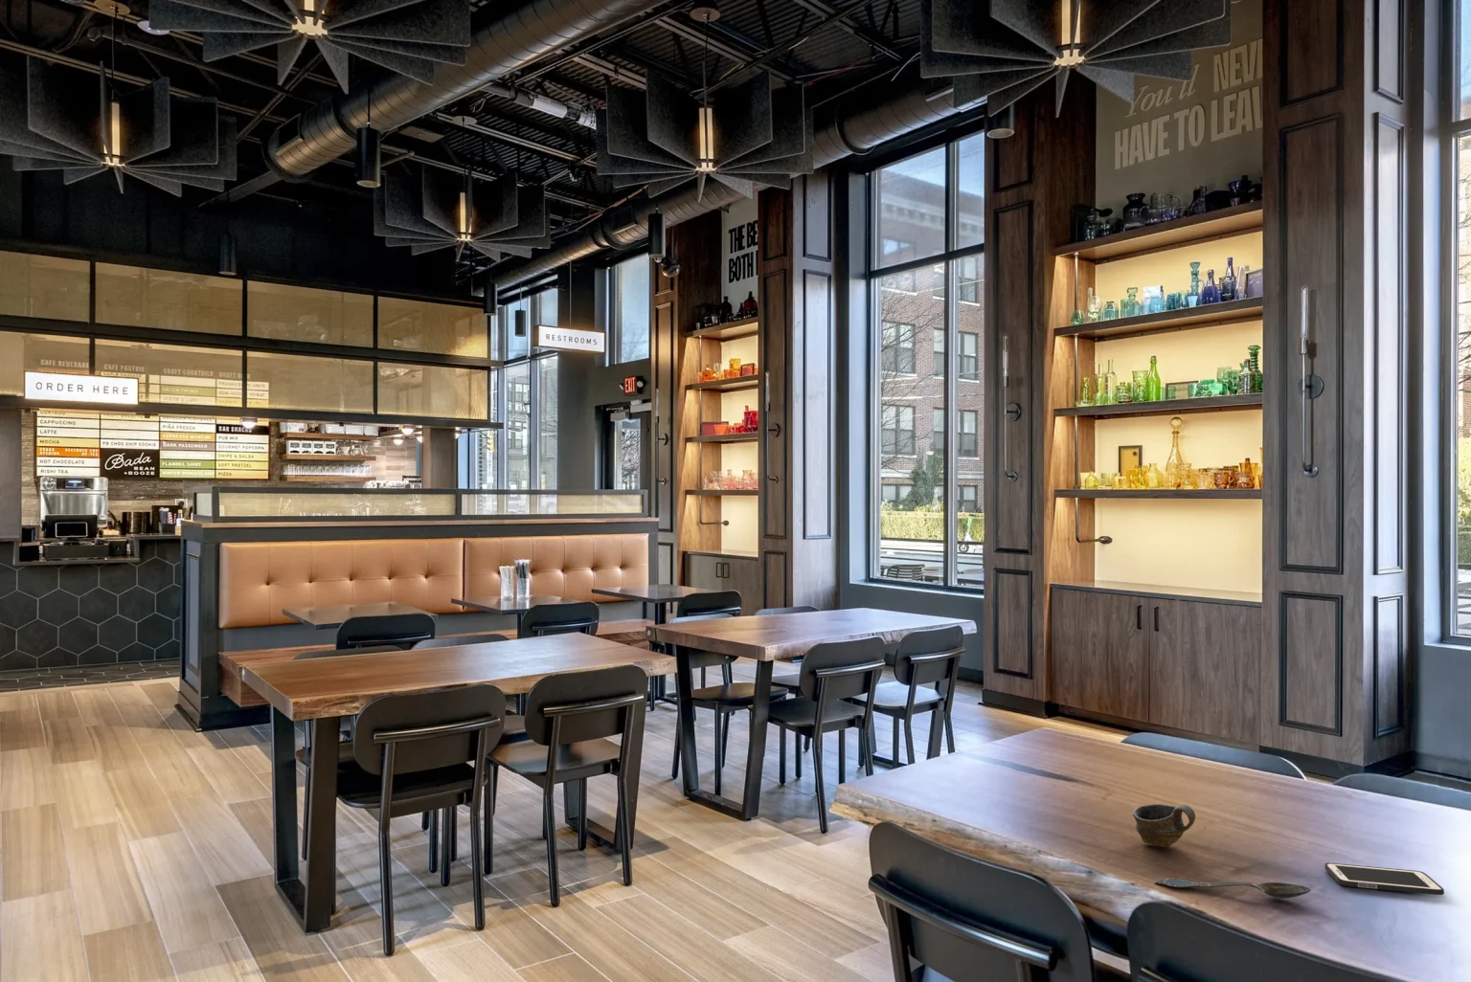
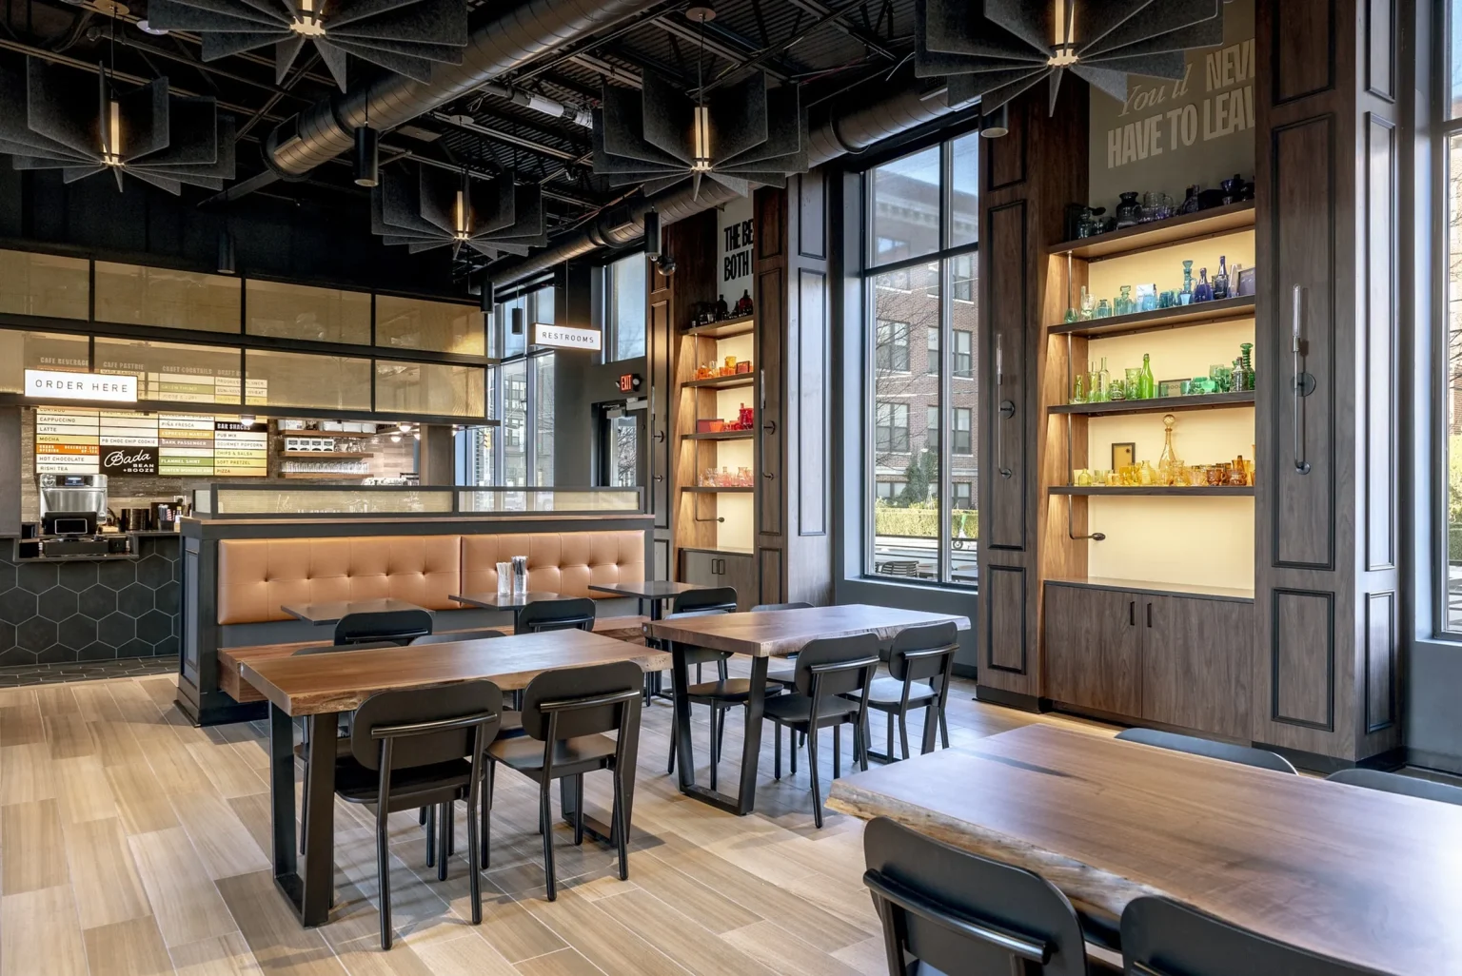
- cup [1132,803,1196,848]
- spoon [1154,878,1312,900]
- cell phone [1323,863,1445,895]
